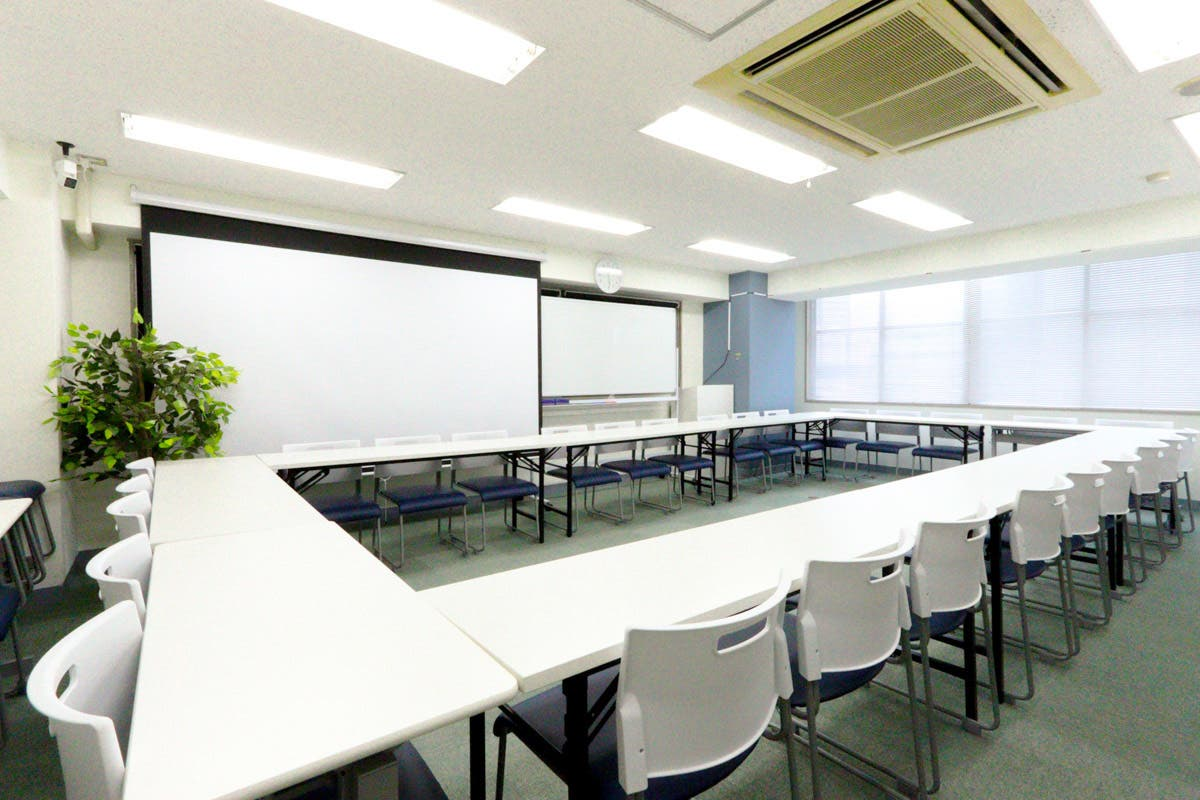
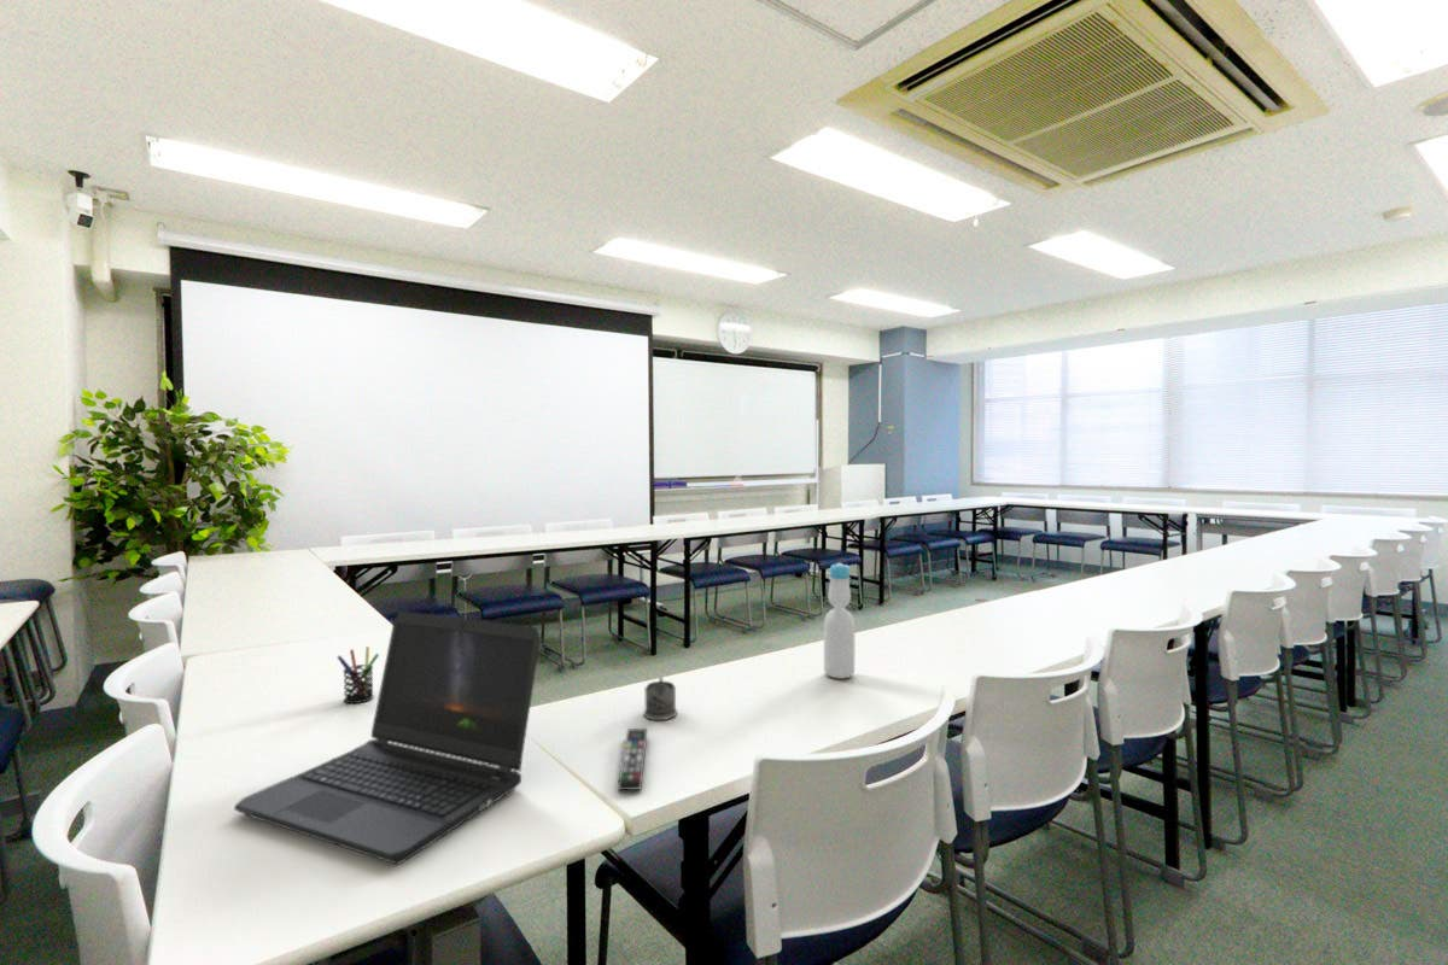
+ pen holder [337,645,380,704]
+ laptop computer [233,610,542,866]
+ bottle [823,561,856,680]
+ remote control [617,727,648,791]
+ tea glass holder [642,676,678,721]
